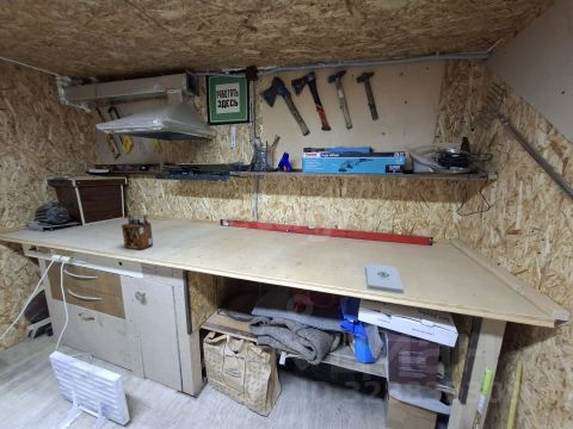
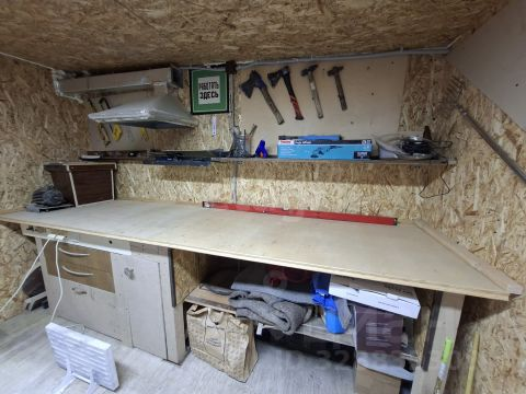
- notepad [364,262,405,294]
- desk organizer [121,213,154,251]
